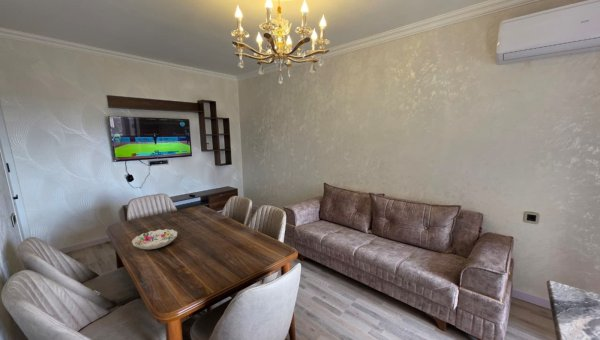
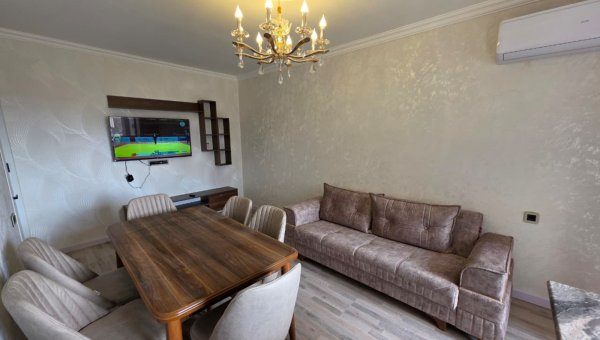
- decorative bowl [131,228,179,250]
